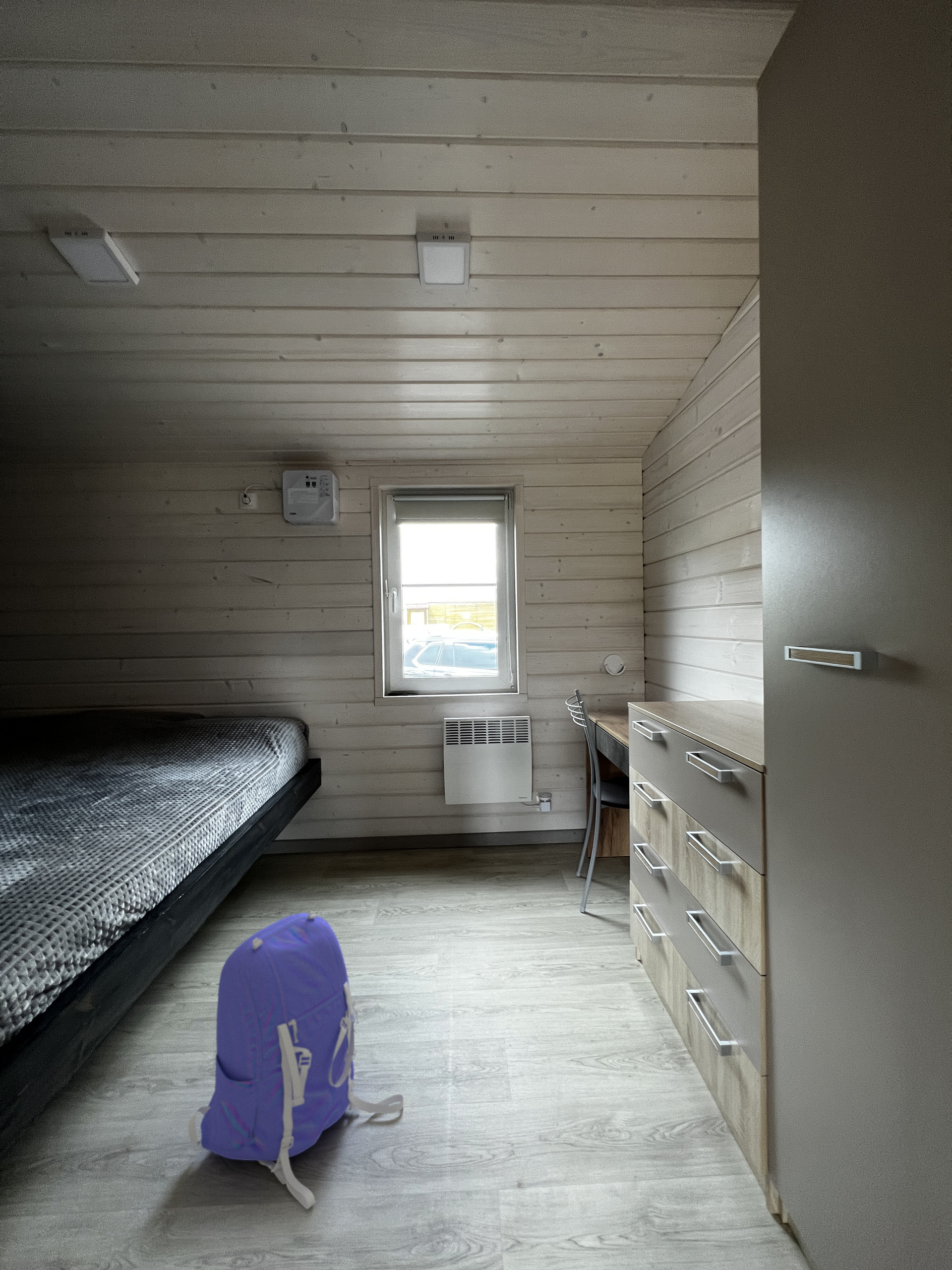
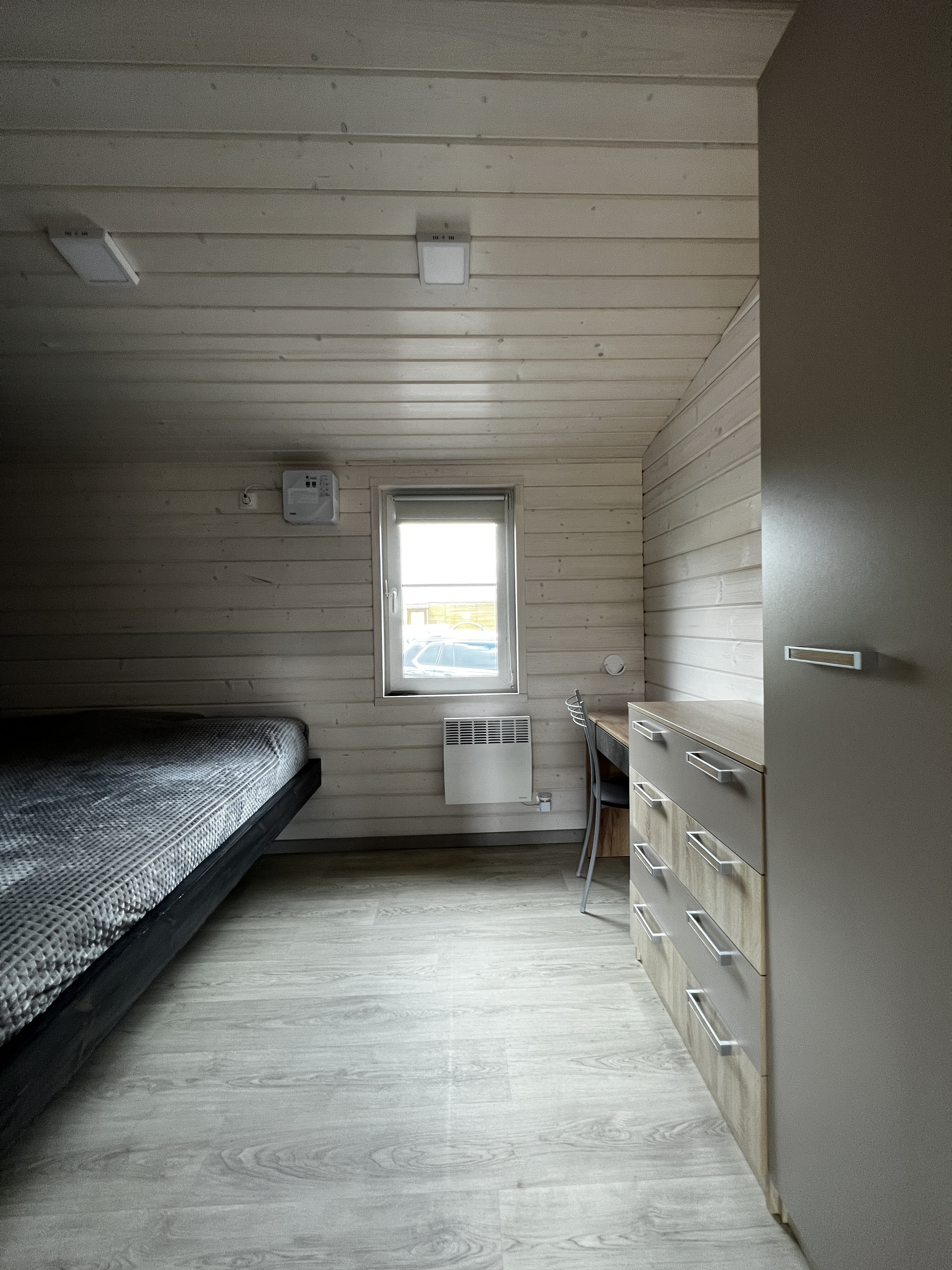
- backpack [187,911,404,1210]
